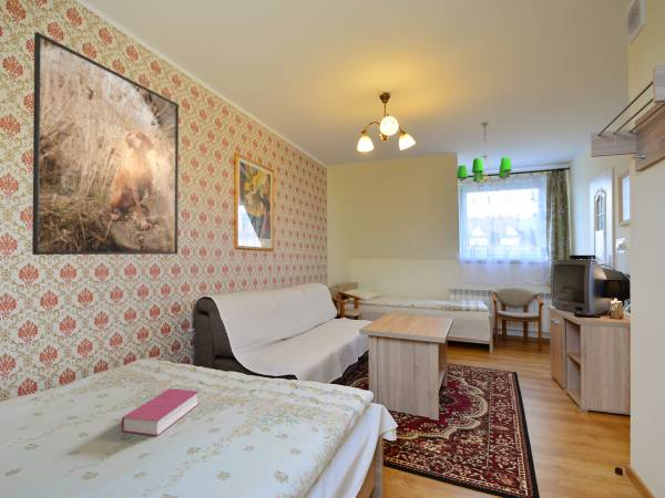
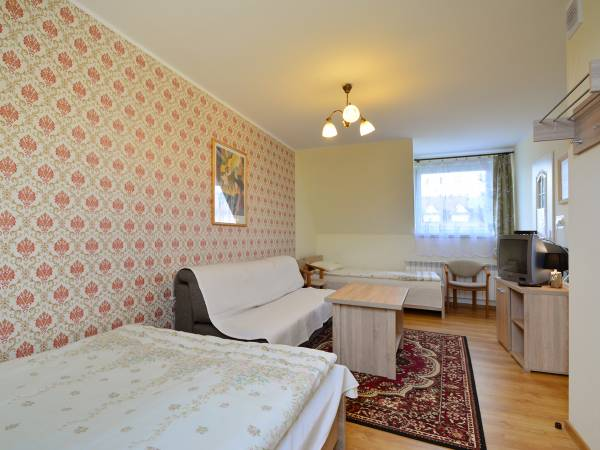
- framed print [31,31,180,256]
- chandelier [456,121,513,190]
- book [120,387,201,437]
